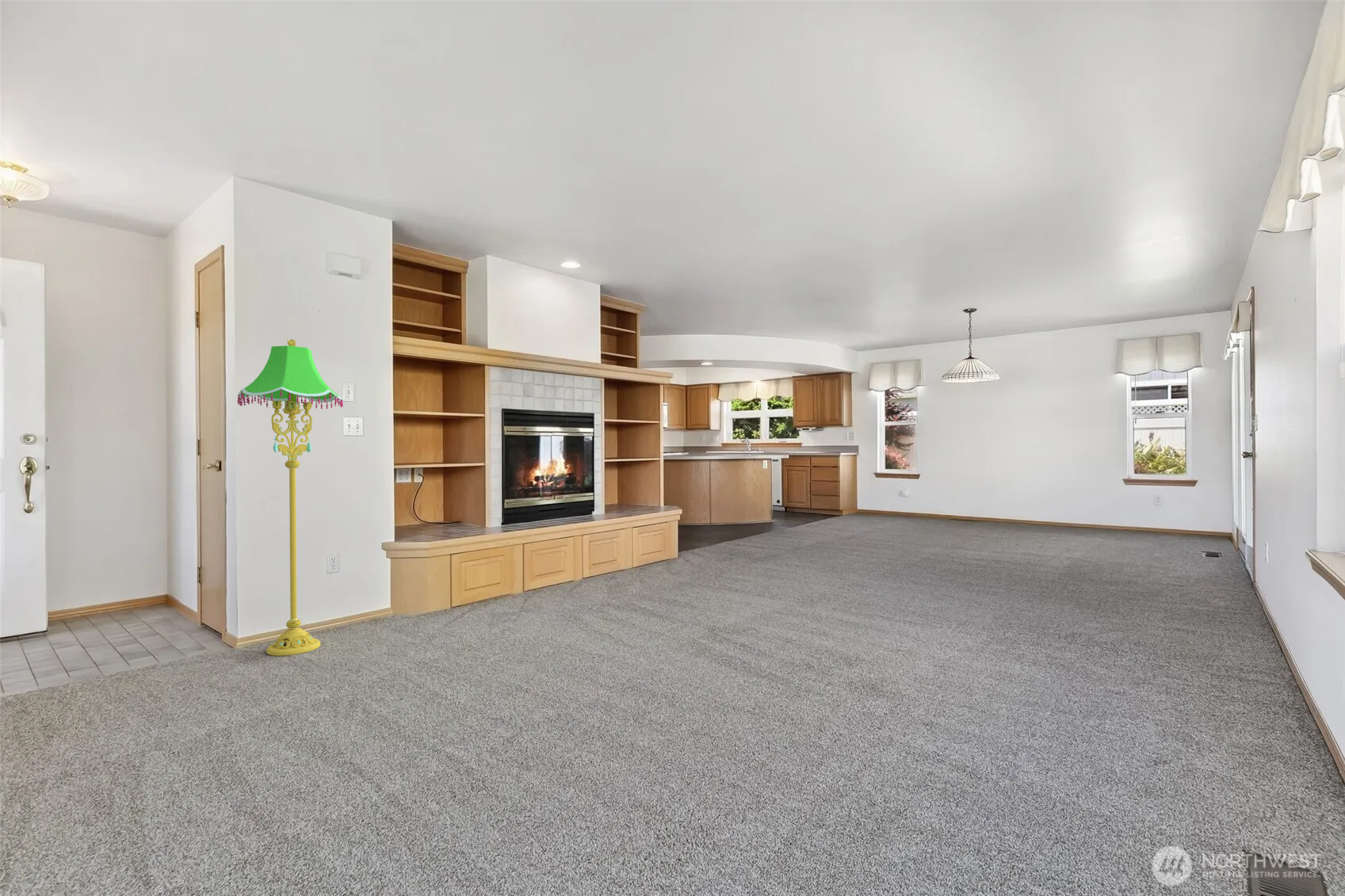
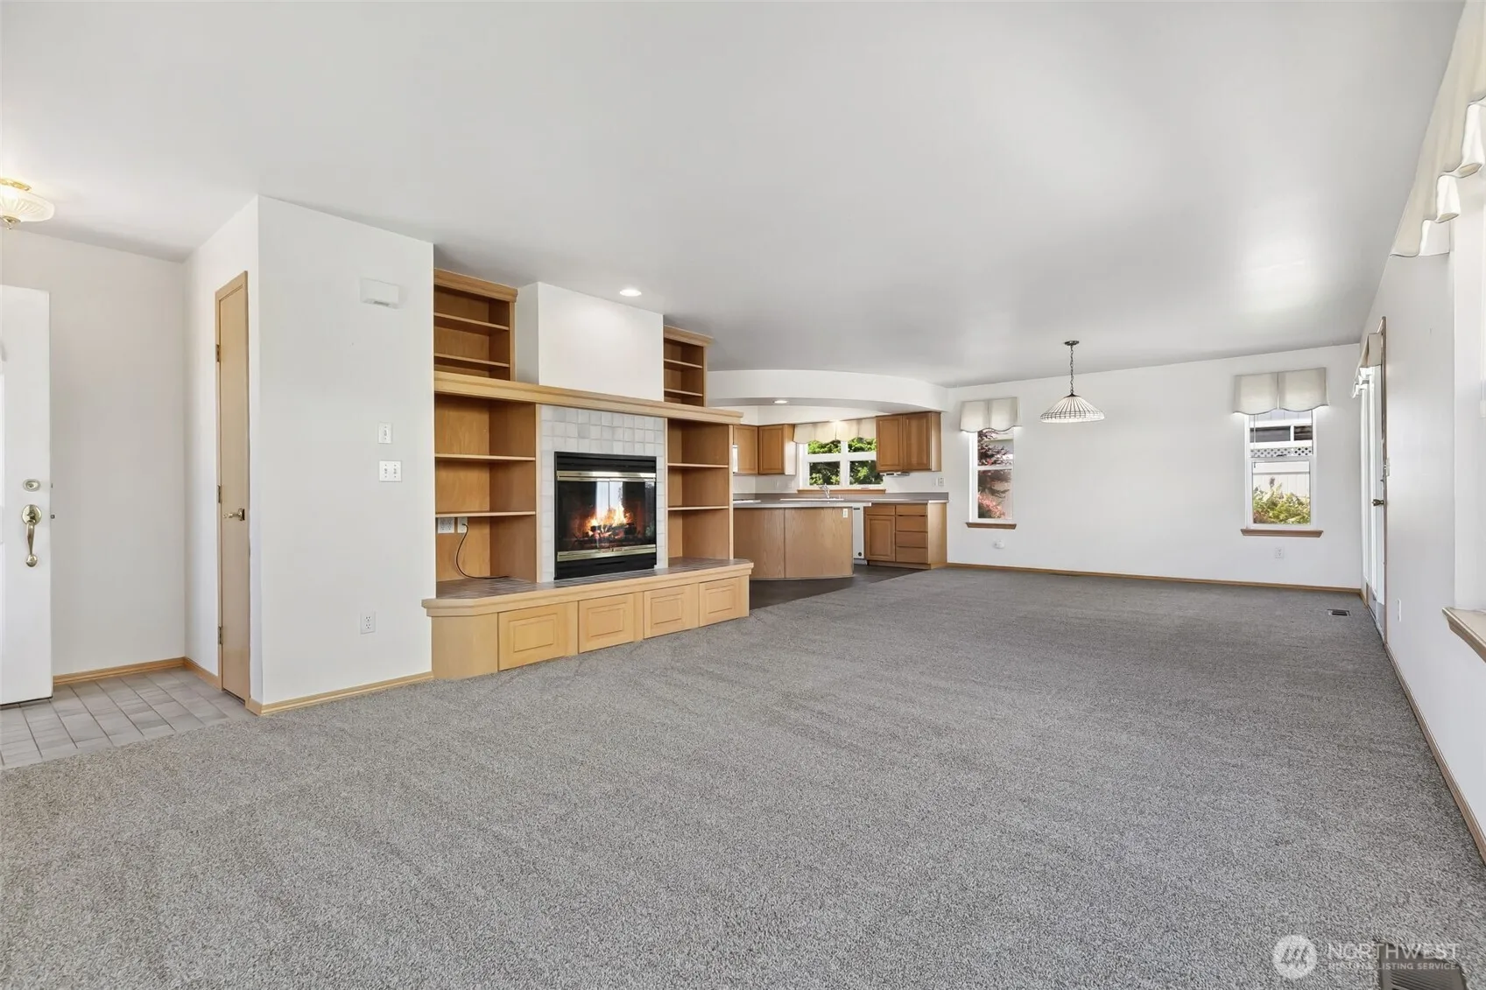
- floor lamp [236,339,344,657]
